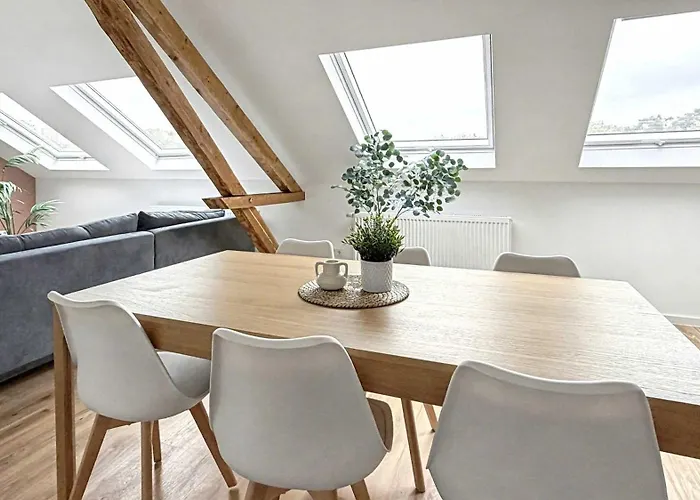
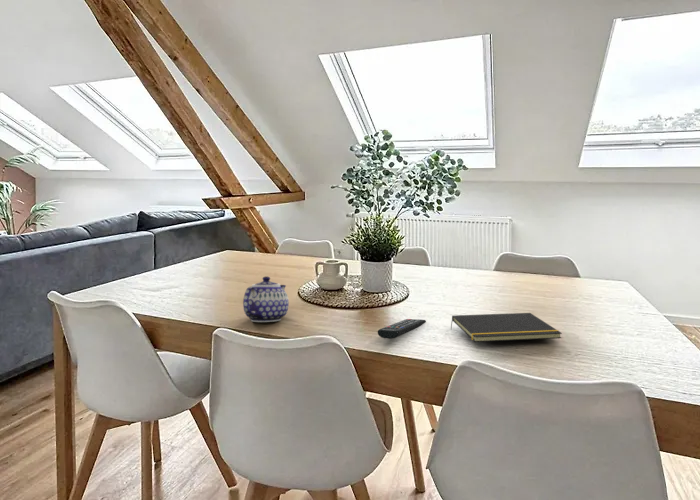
+ remote control [377,318,427,340]
+ teapot [242,275,290,323]
+ notepad [450,312,563,343]
